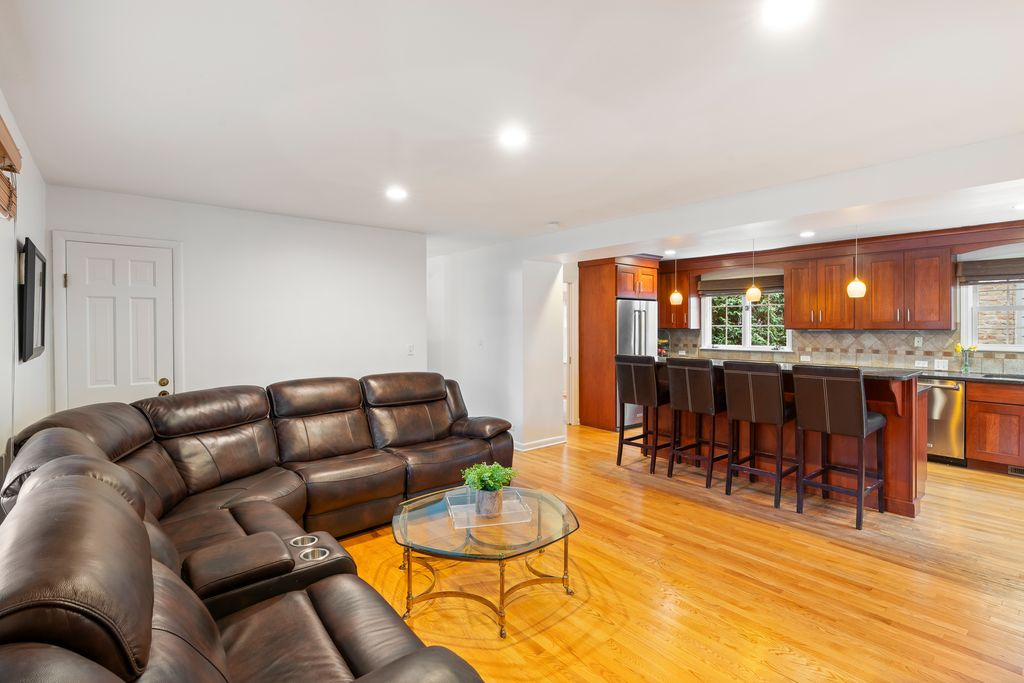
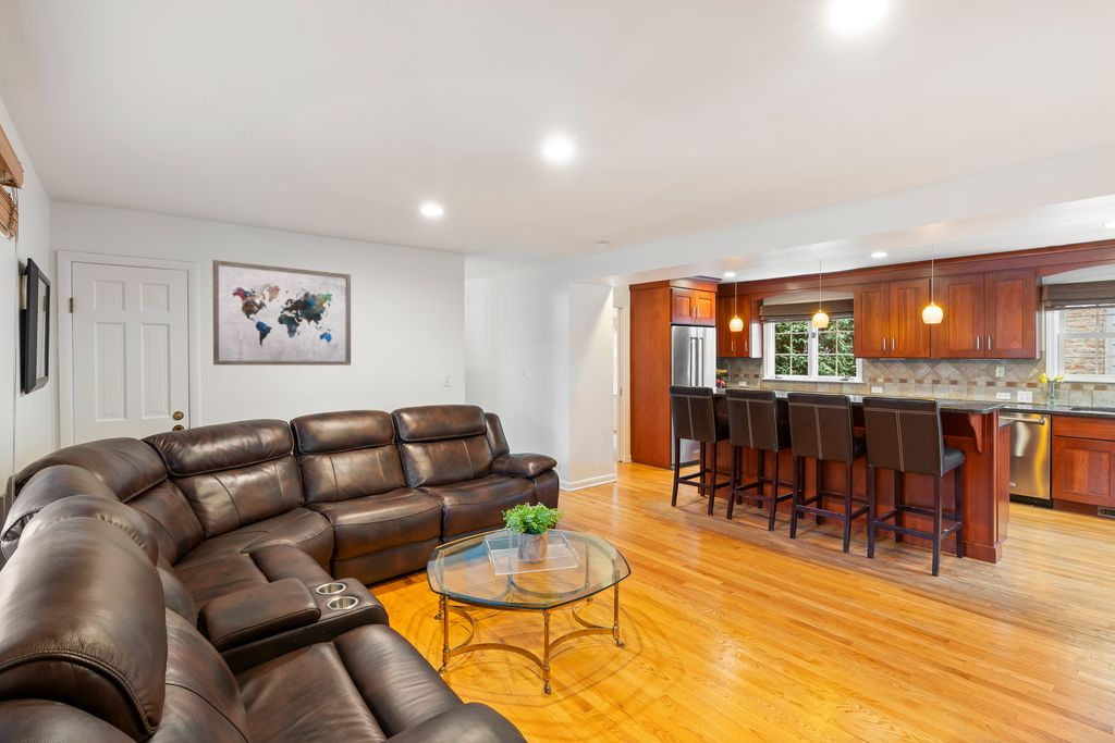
+ wall art [211,259,352,367]
